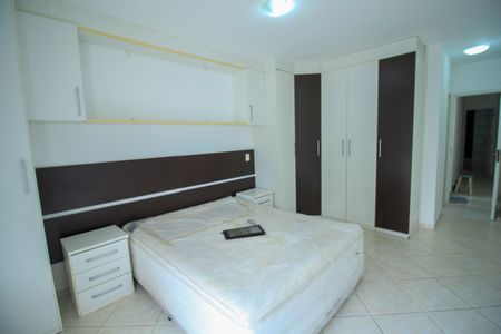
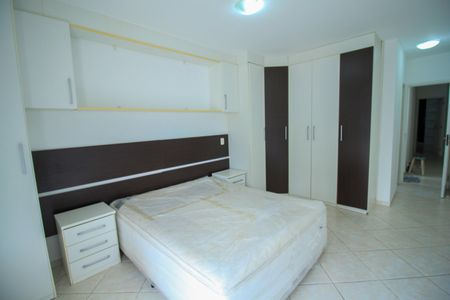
- clutch bag [219,219,266,240]
